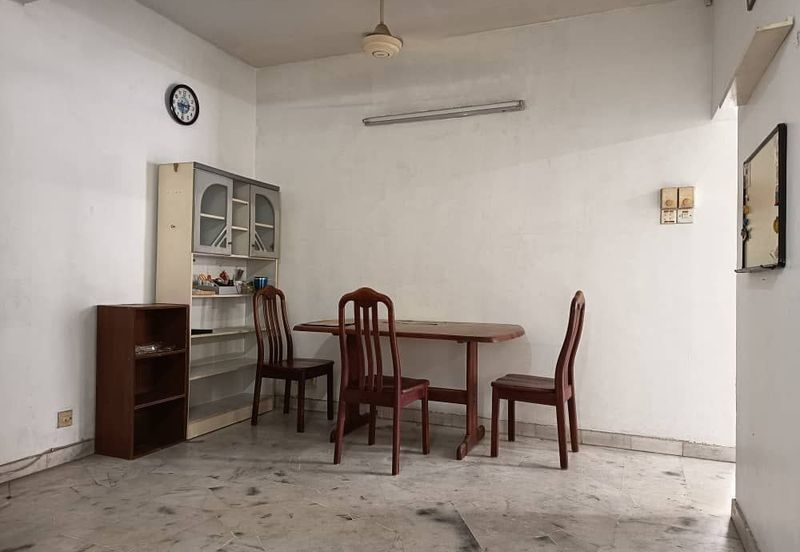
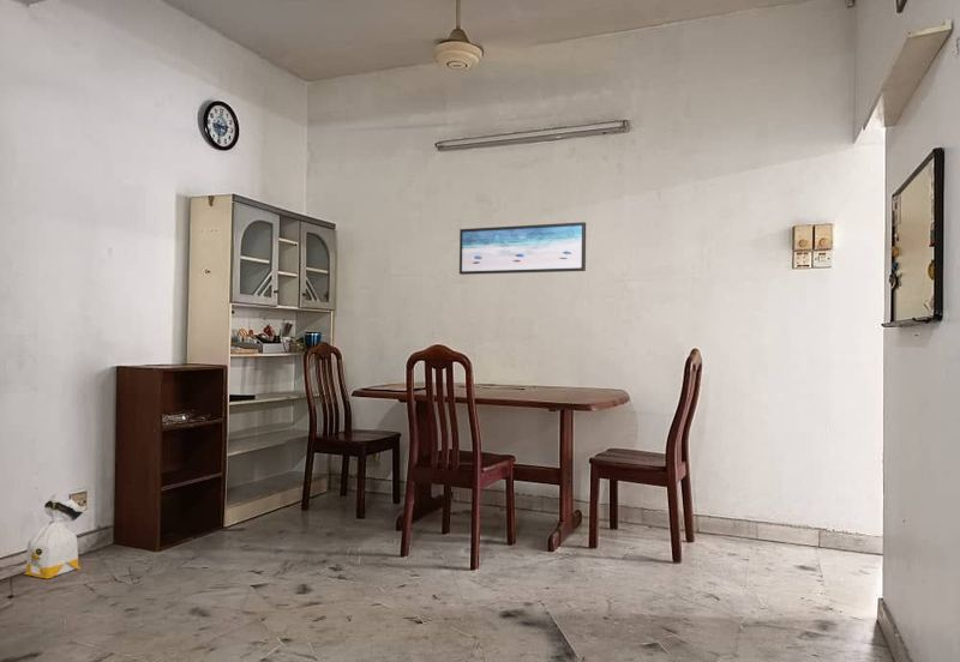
+ wall art [458,221,587,276]
+ bag [23,493,88,579]
